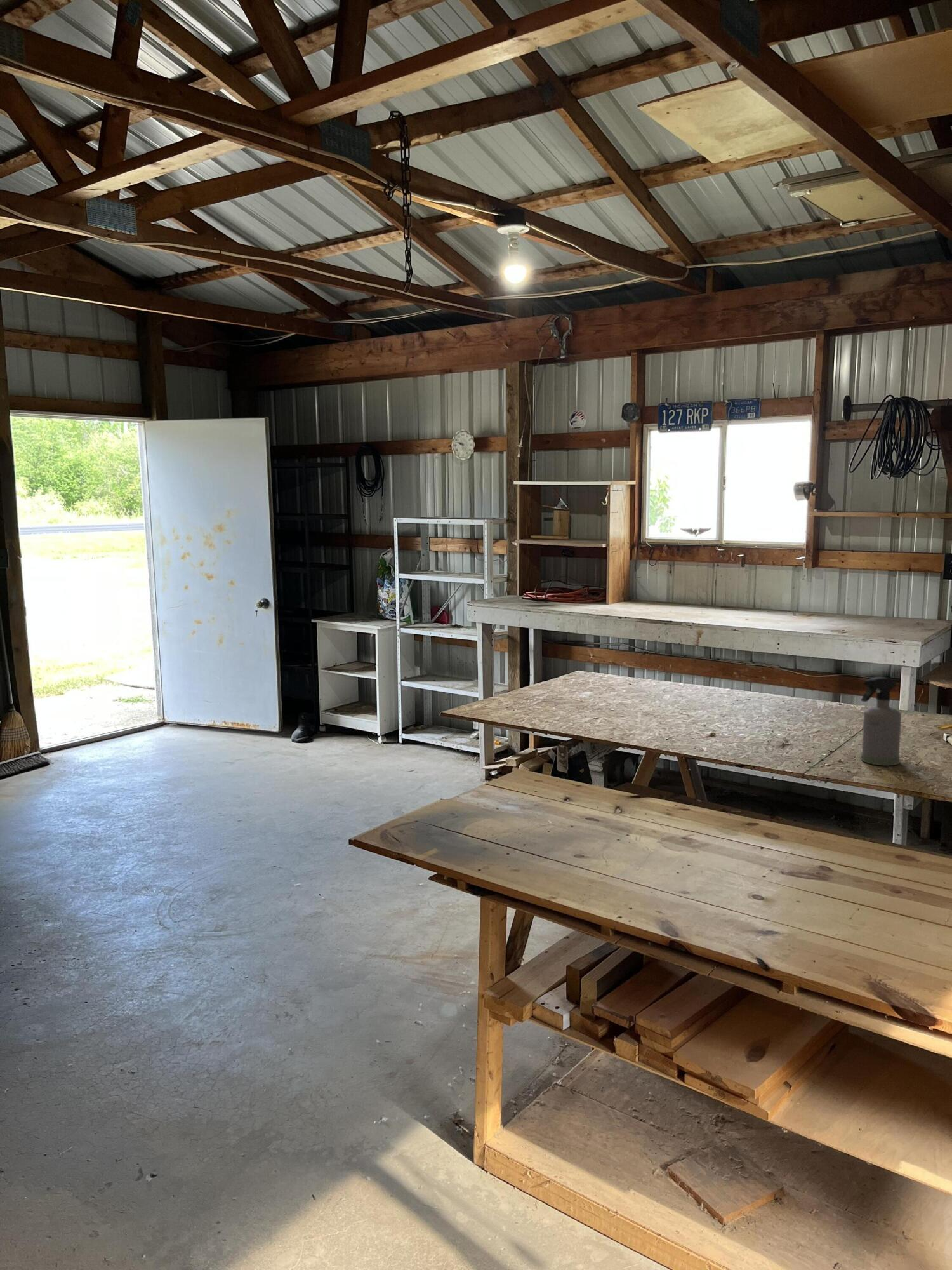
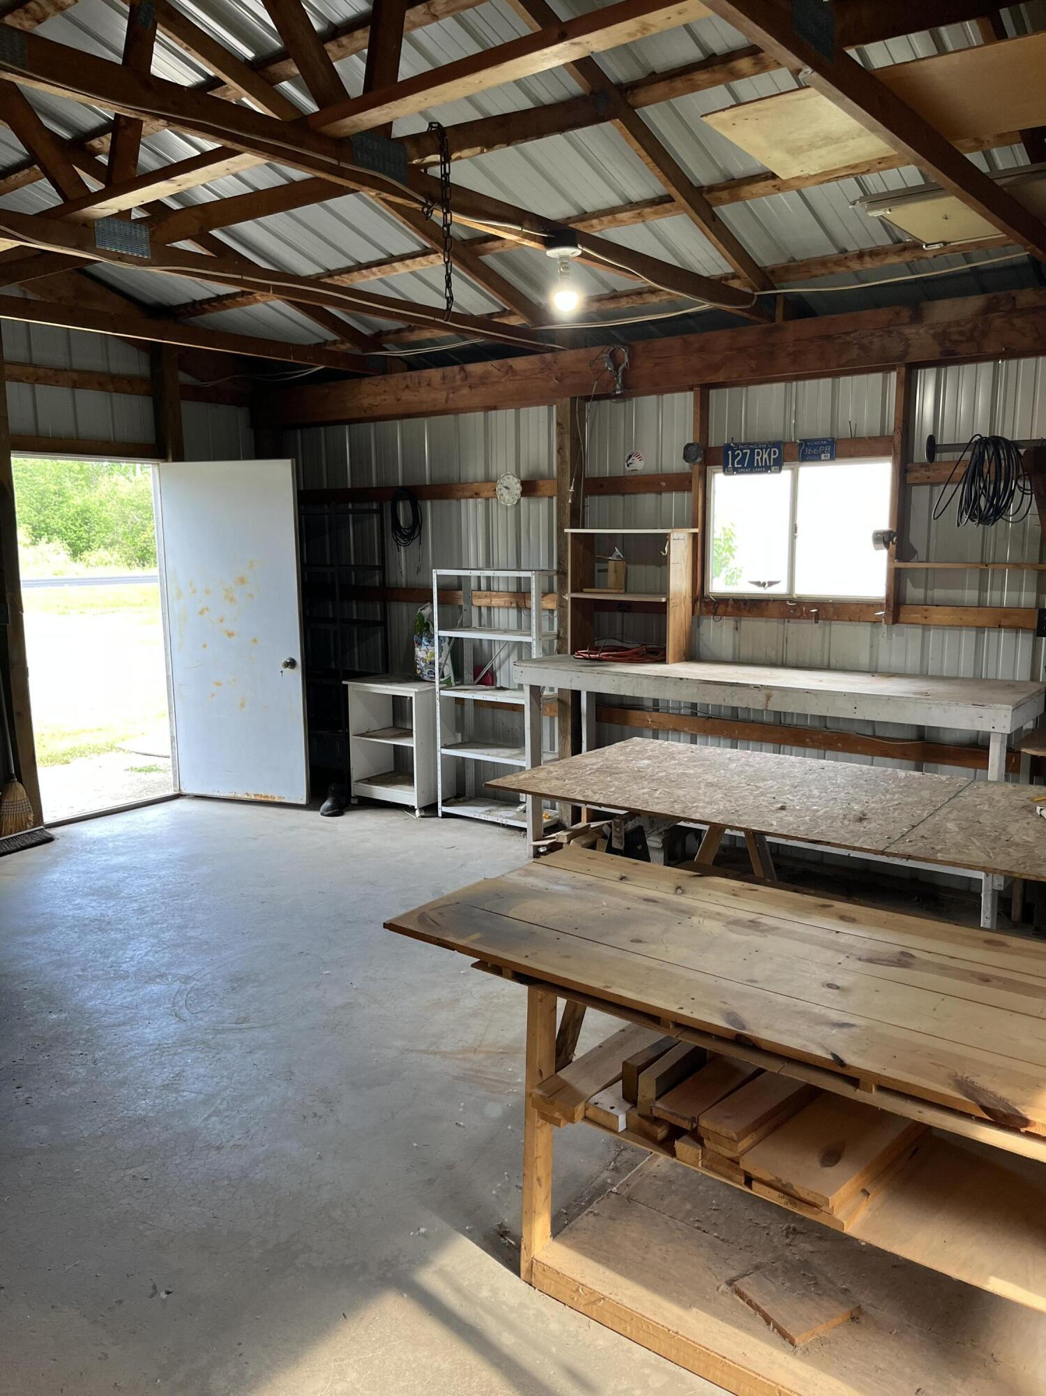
- spray bottle [860,676,902,766]
